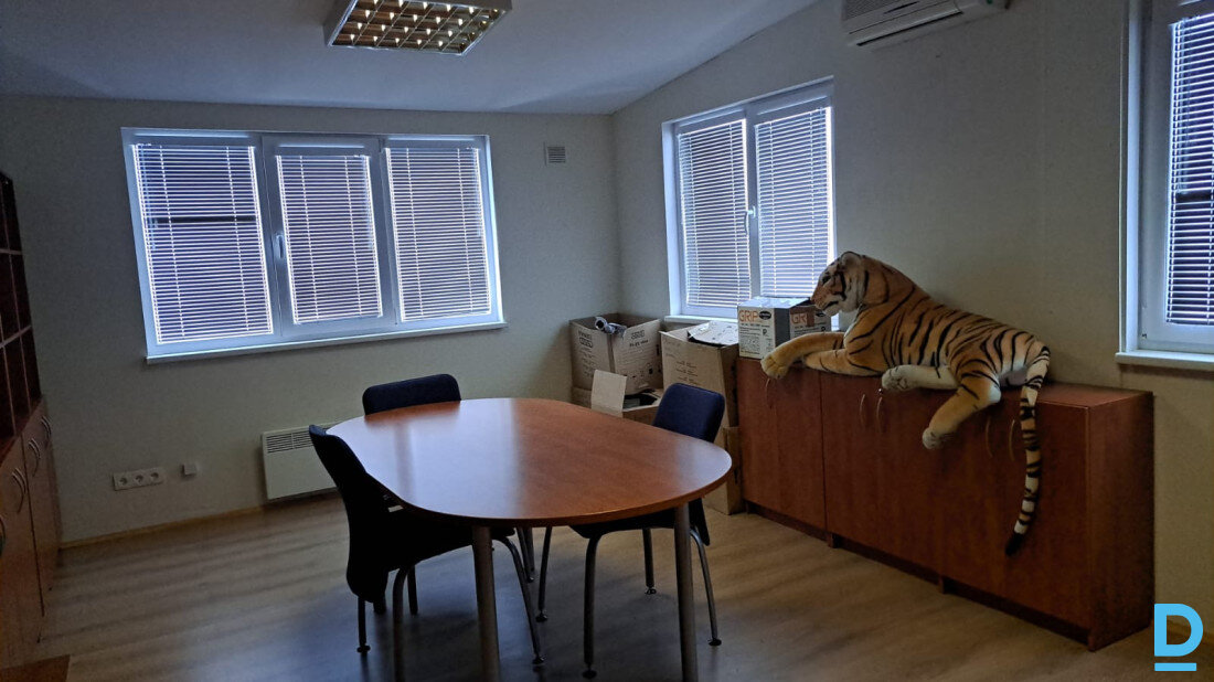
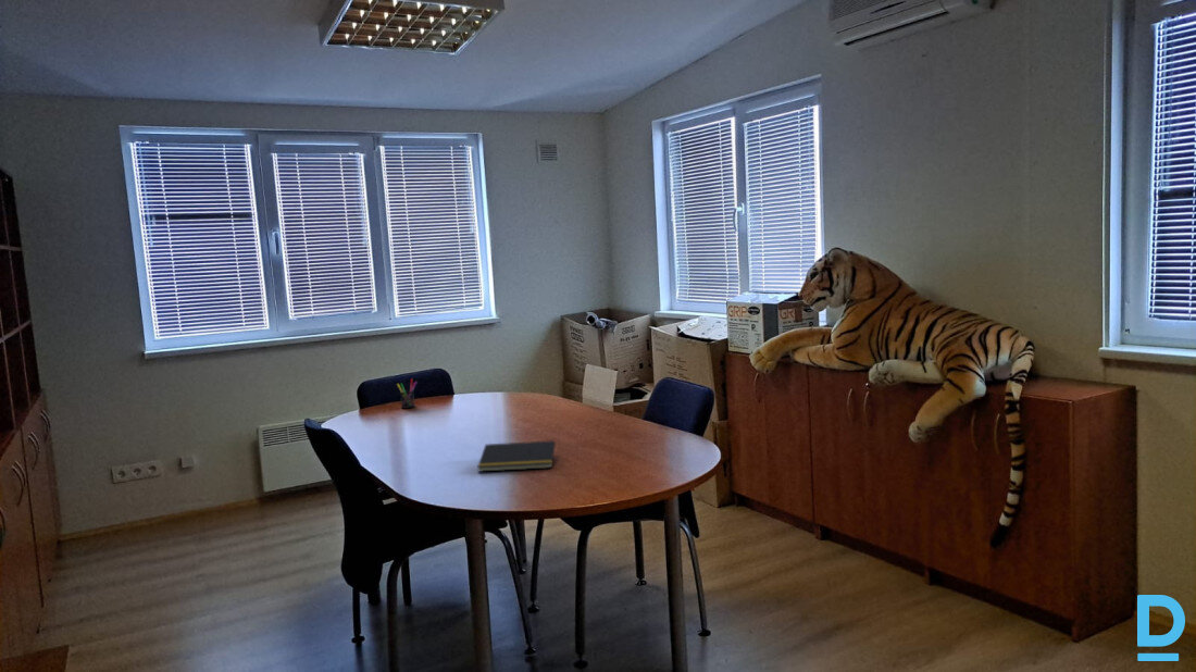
+ notepad [476,439,557,473]
+ pen holder [396,377,418,410]
